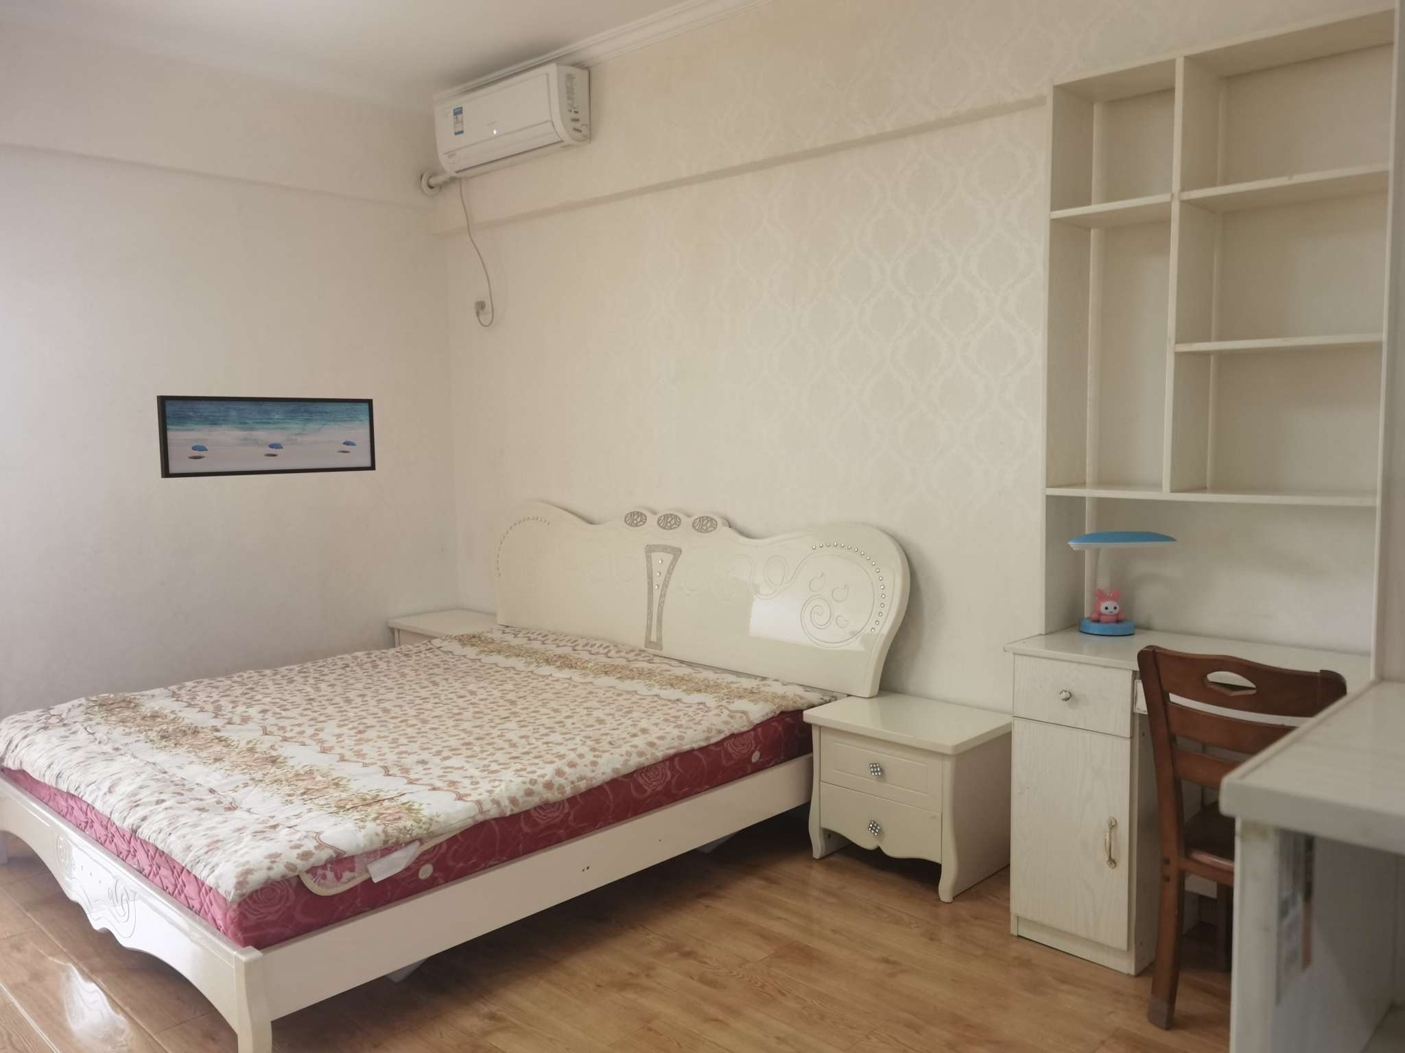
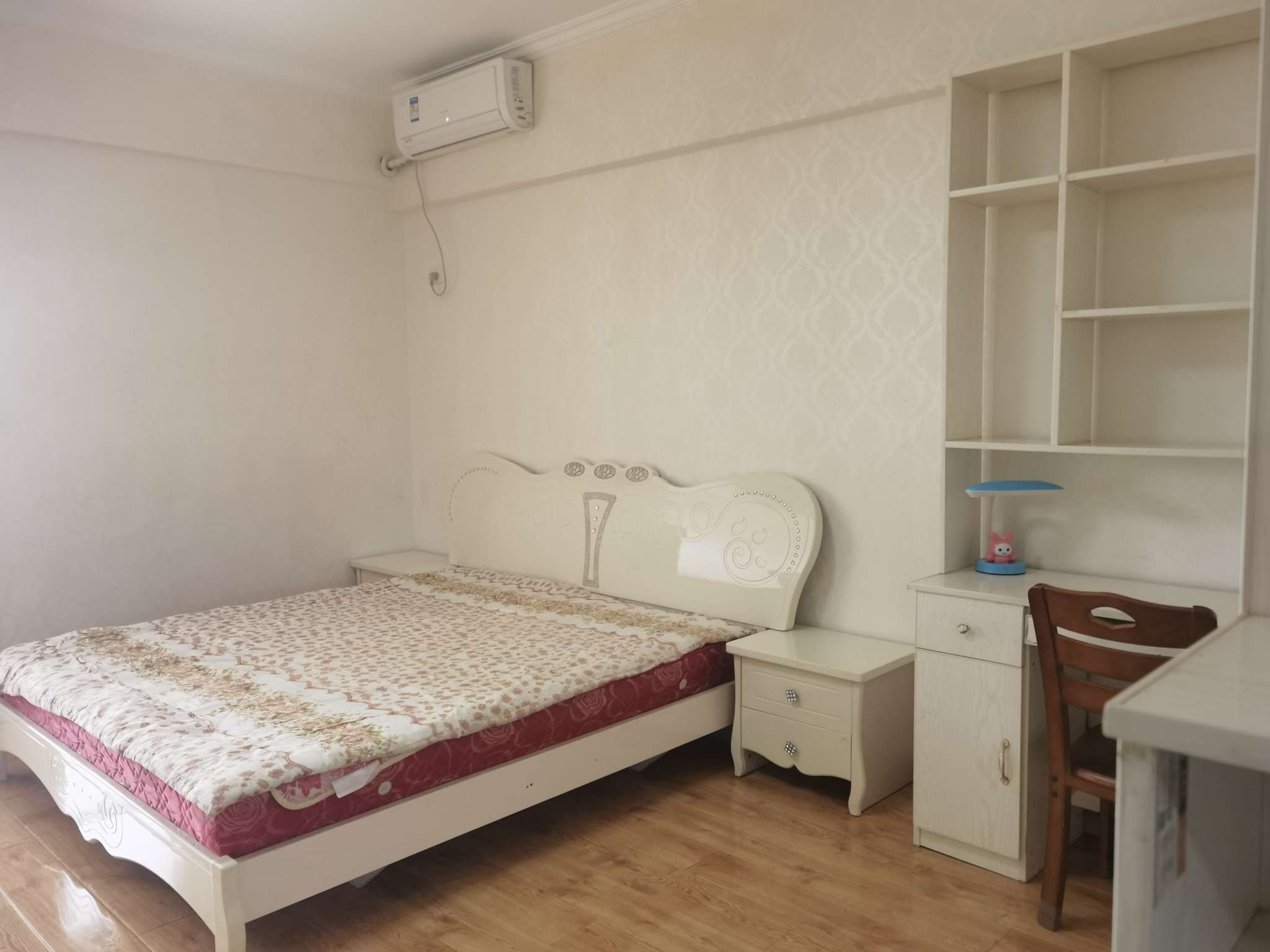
- wall art [156,395,376,479]
